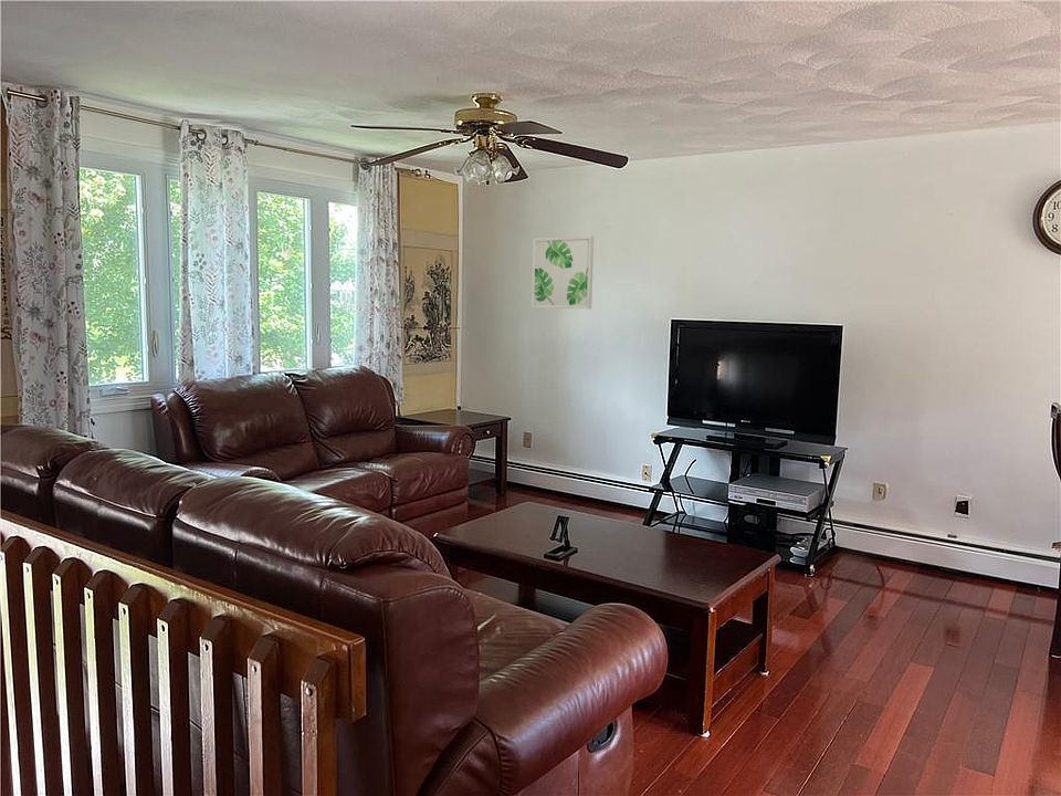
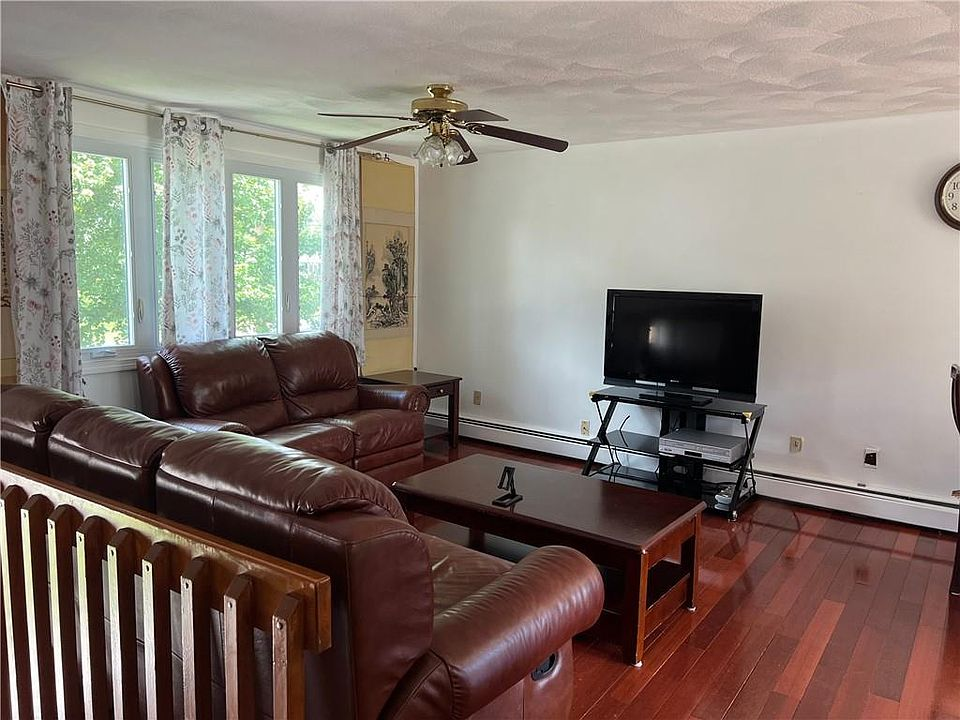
- wall art [530,234,595,310]
